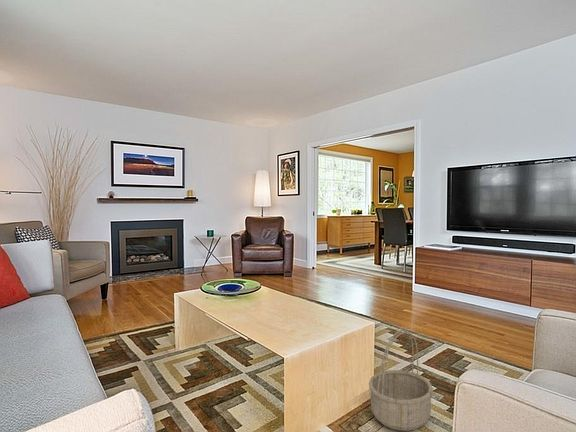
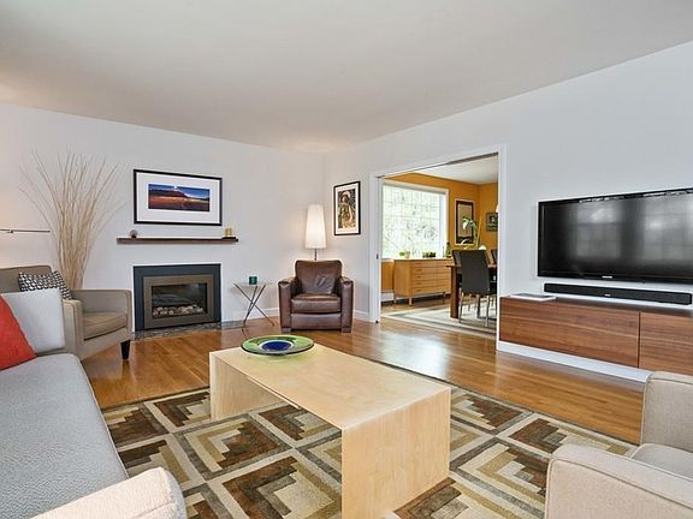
- basket [368,329,434,432]
